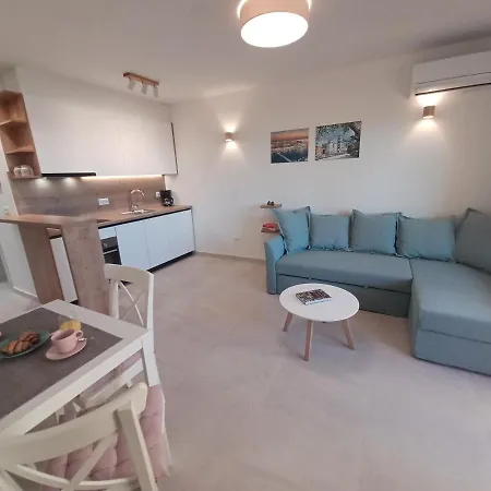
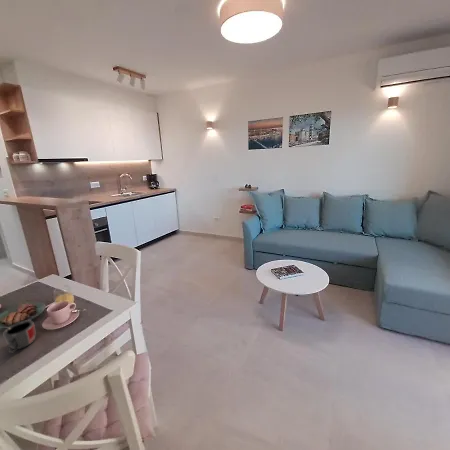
+ mug [3,319,36,354]
